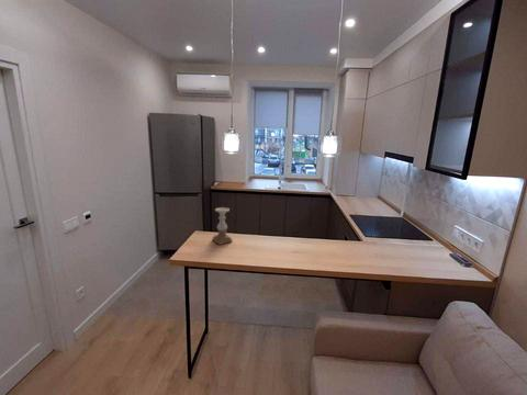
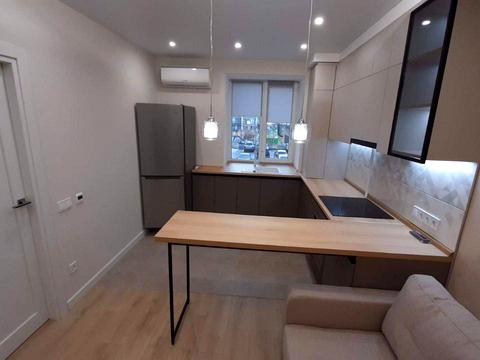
- candle holder [212,206,234,246]
